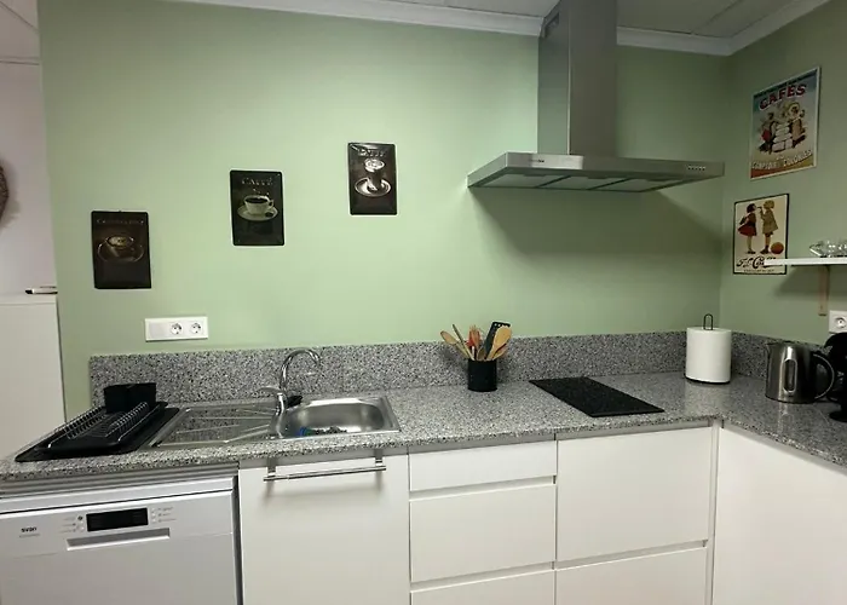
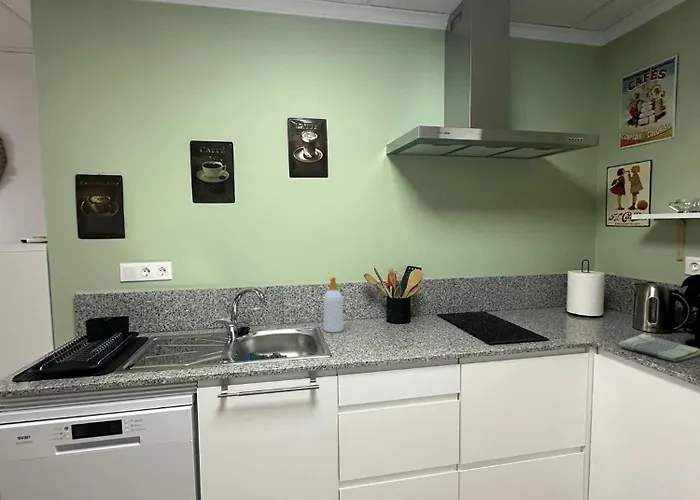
+ soap bottle [323,276,344,333]
+ dish towel [617,333,700,363]
